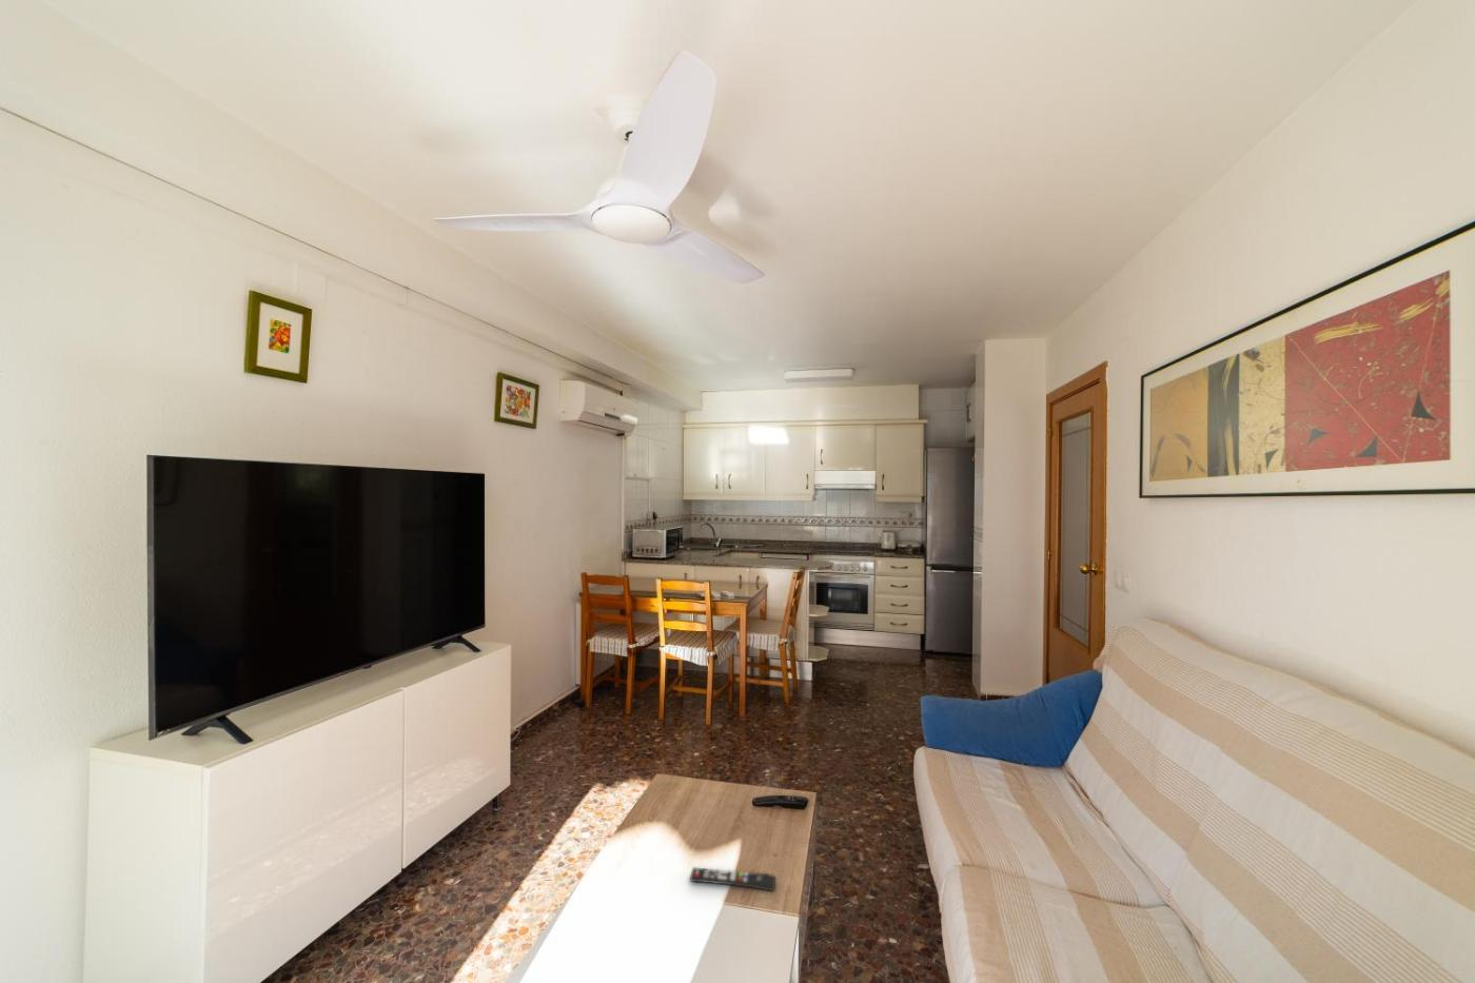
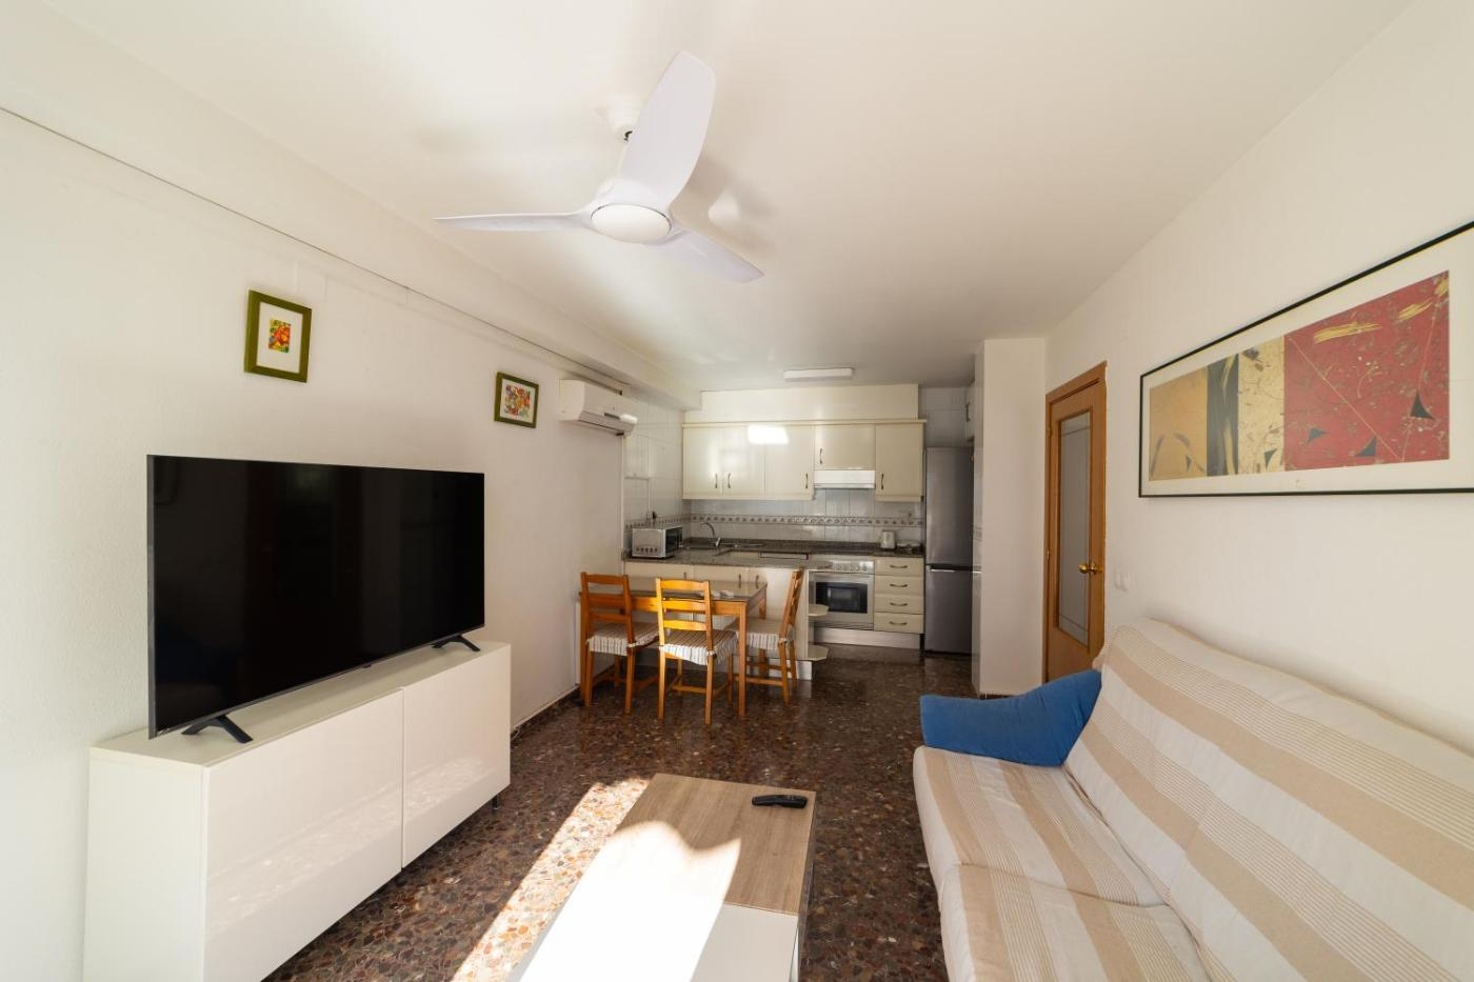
- remote control [688,866,776,892]
